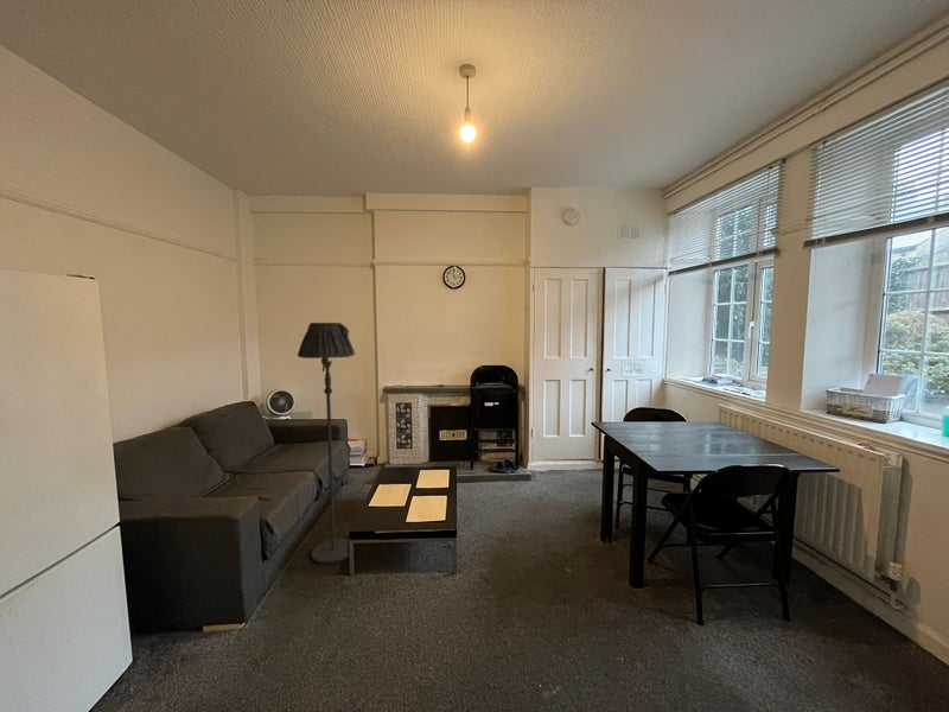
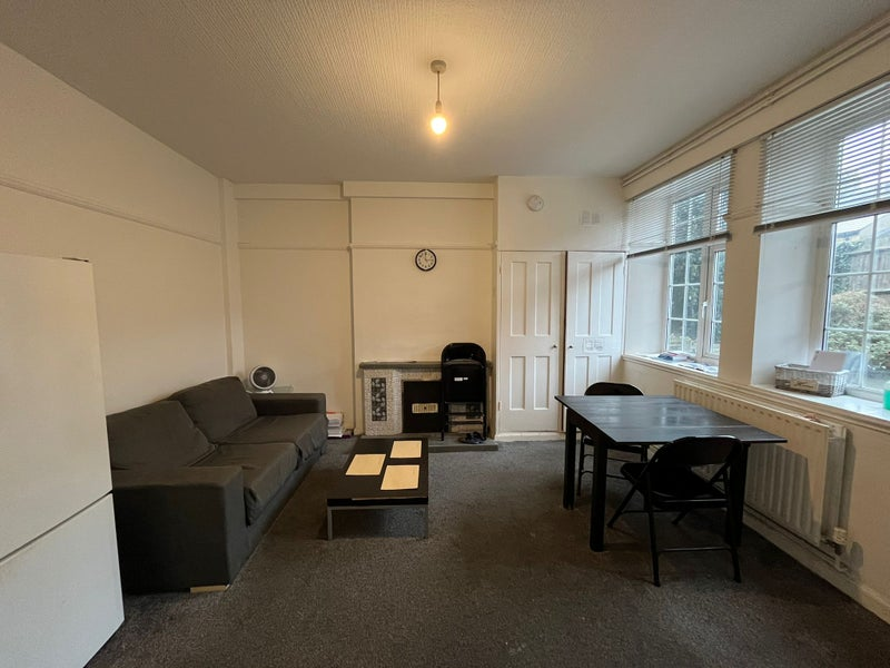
- floor lamp [297,322,356,565]
